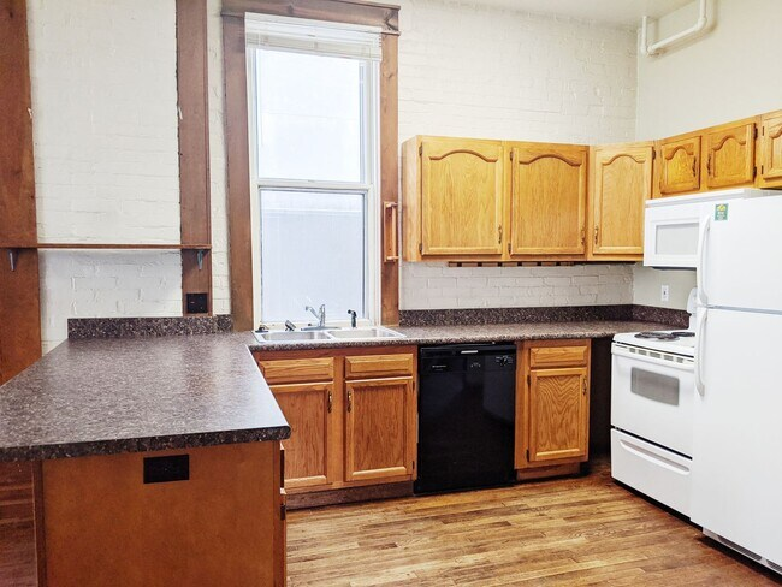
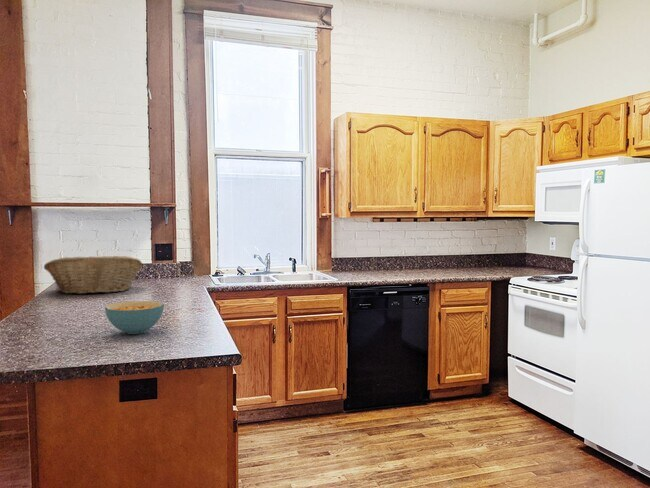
+ fruit basket [43,255,144,295]
+ cereal bowl [104,300,165,335]
